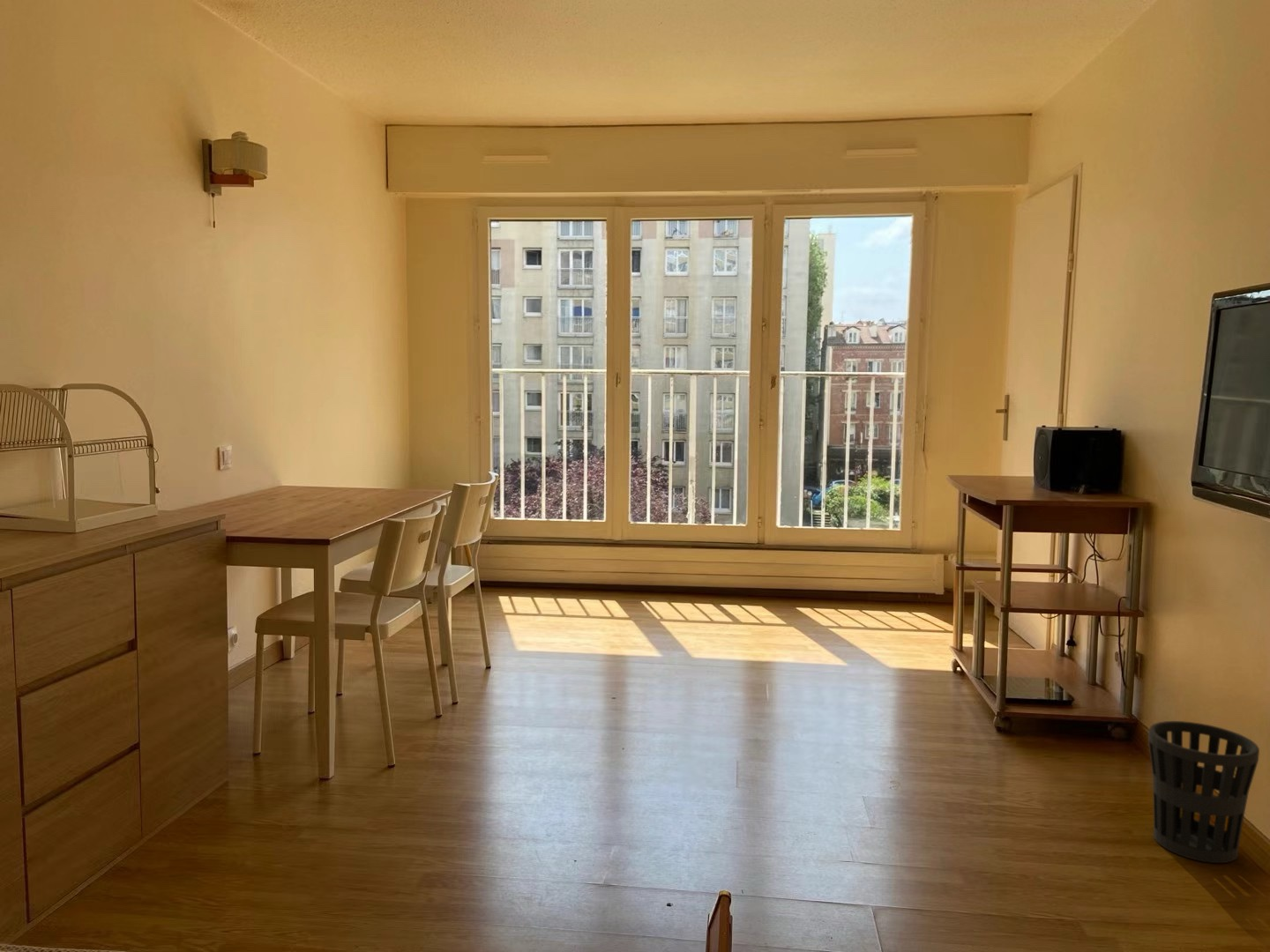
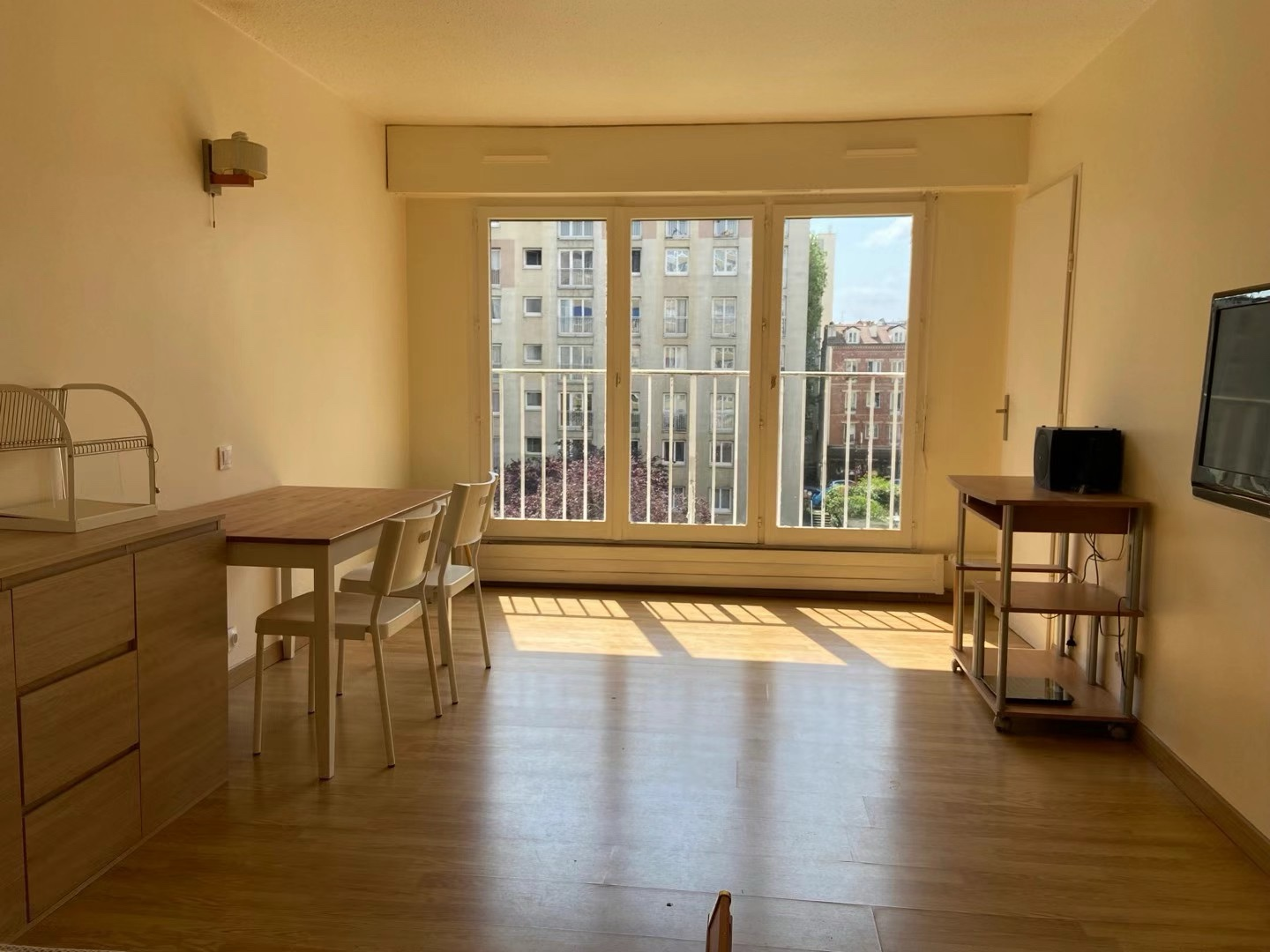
- wastebasket [1147,720,1260,864]
